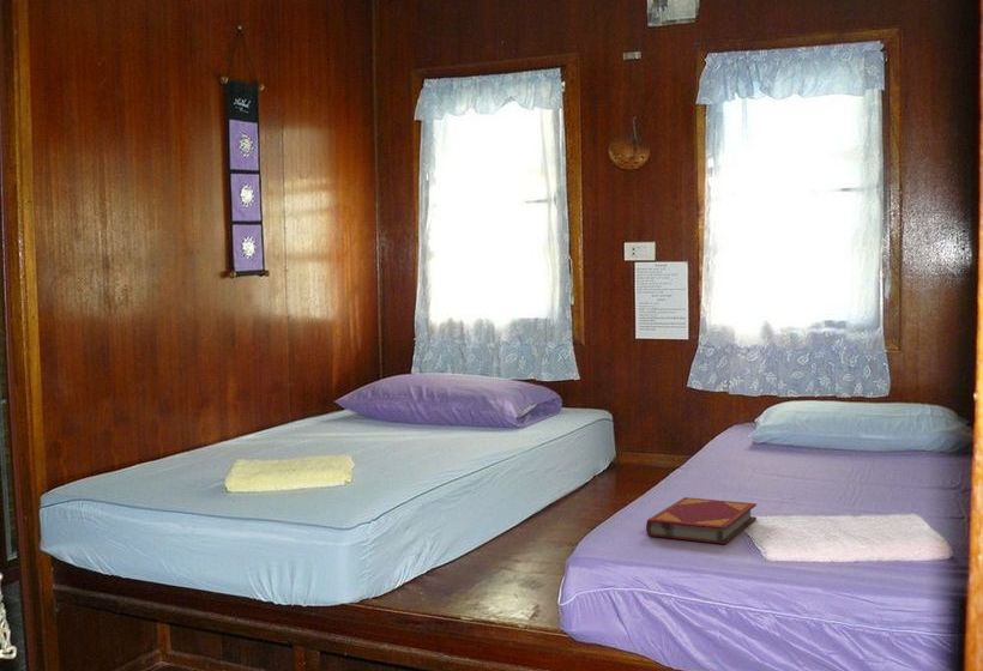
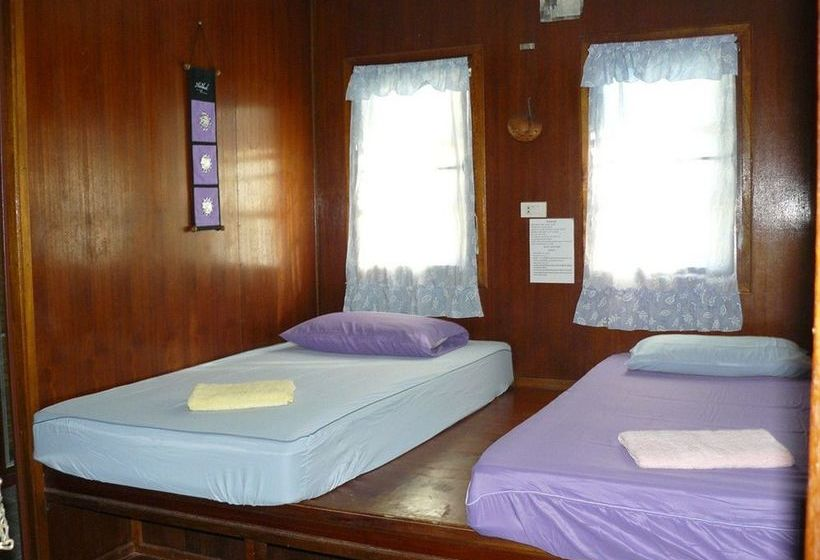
- hardback book [645,496,758,545]
